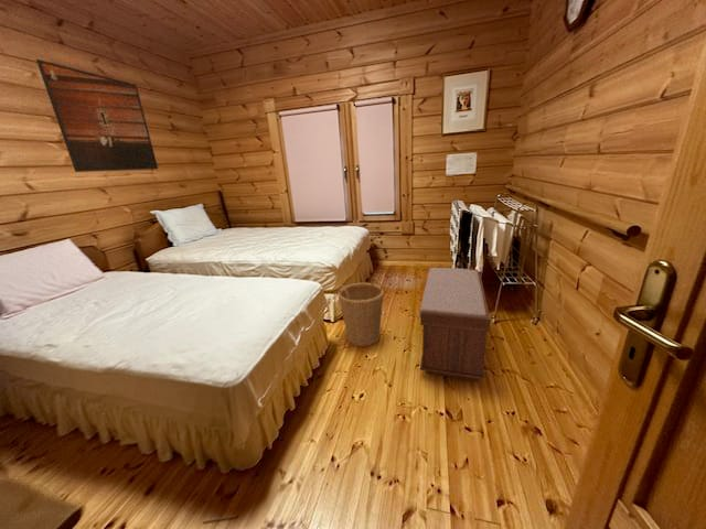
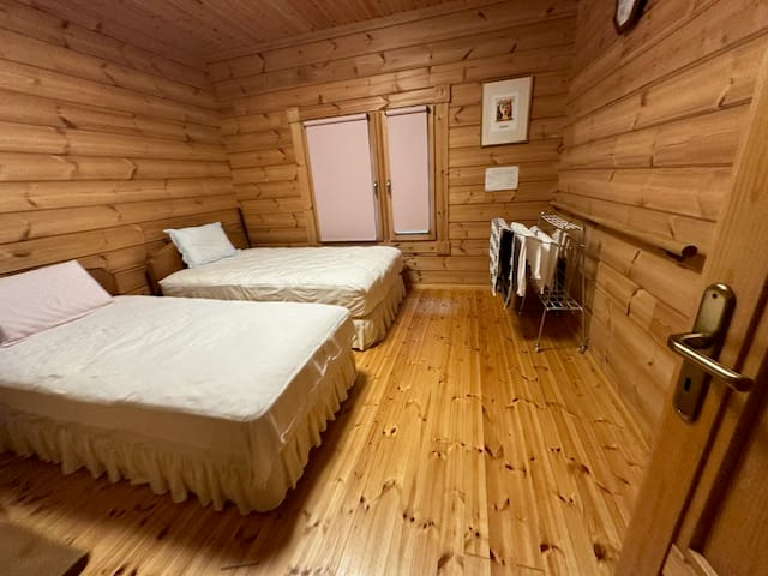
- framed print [35,58,159,173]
- basket [338,277,385,348]
- bench [419,267,491,382]
